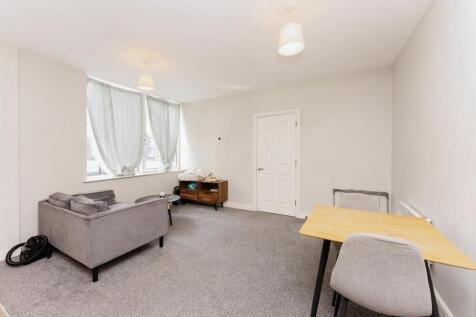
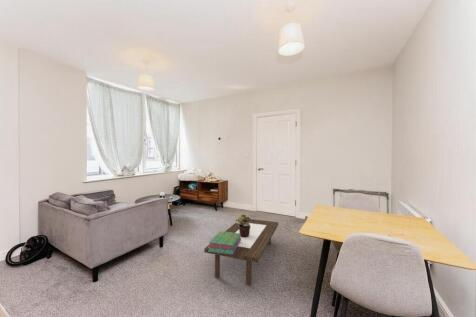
+ coffee table [203,218,279,286]
+ stack of books [208,230,241,254]
+ potted plant [234,213,252,237]
